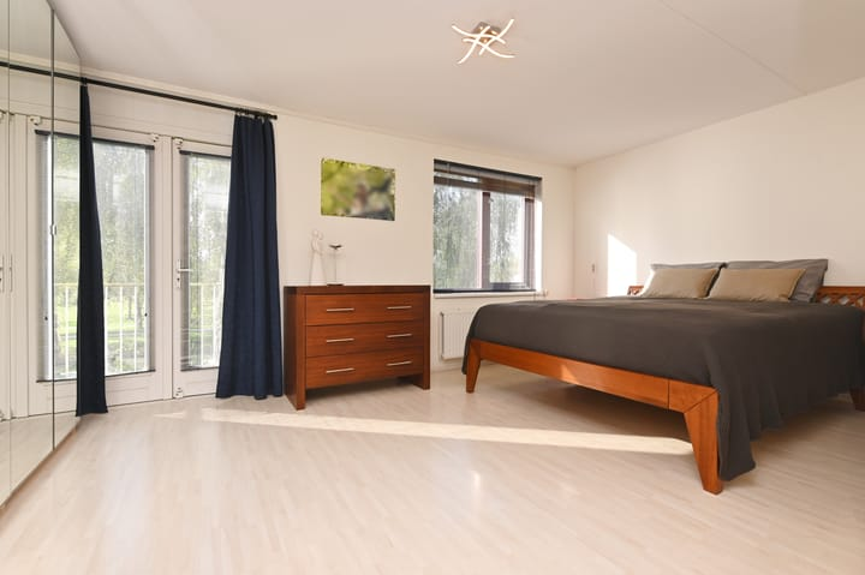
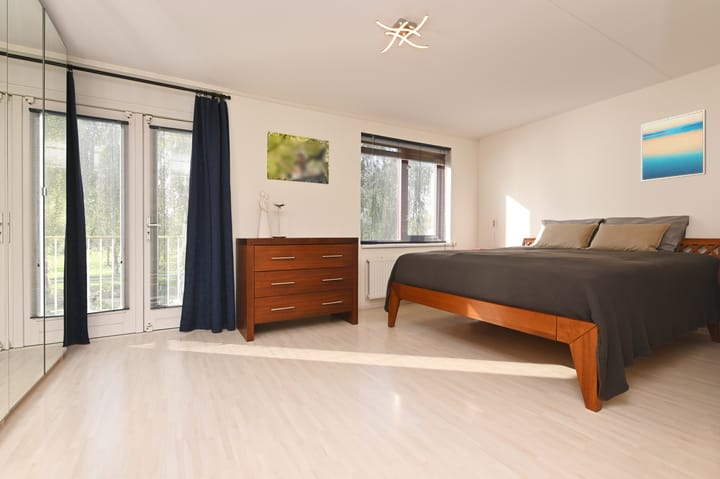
+ wall art [640,108,707,183]
